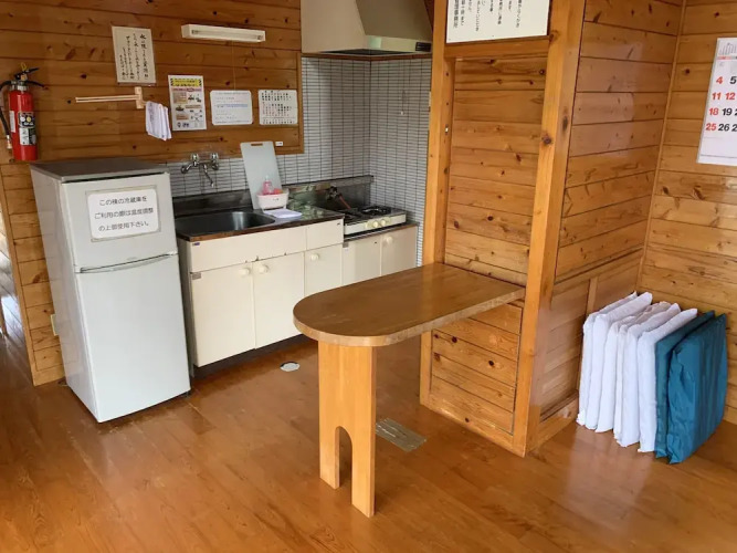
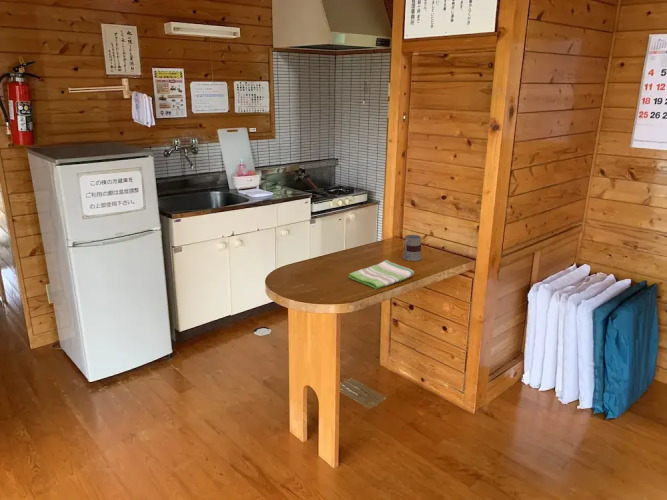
+ mug [402,234,423,262]
+ dish towel [348,259,415,290]
